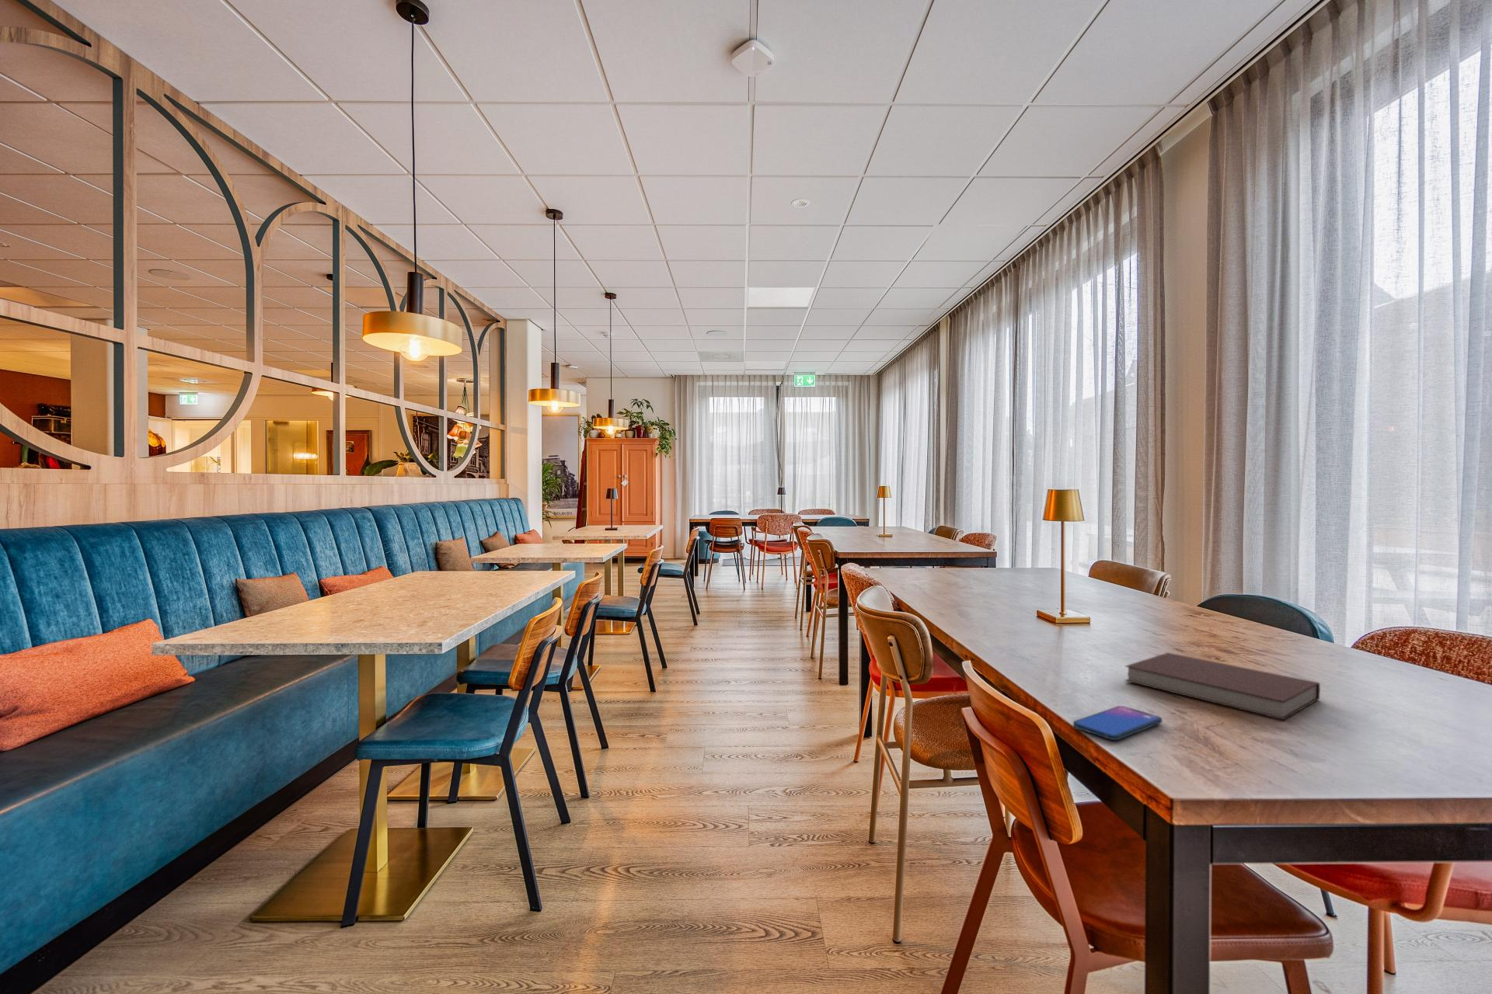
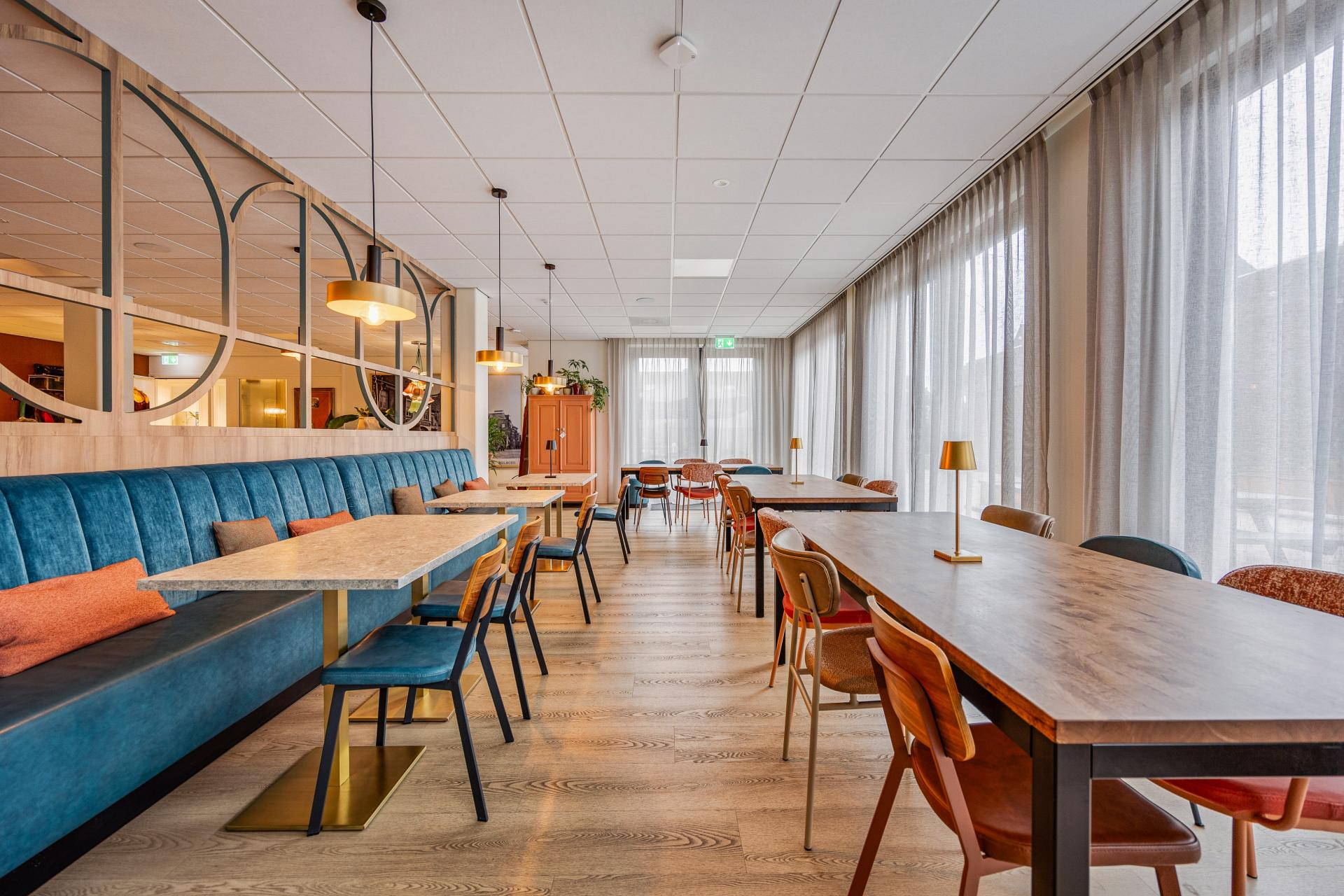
- notebook [1125,651,1321,721]
- smartphone [1072,706,1162,741]
